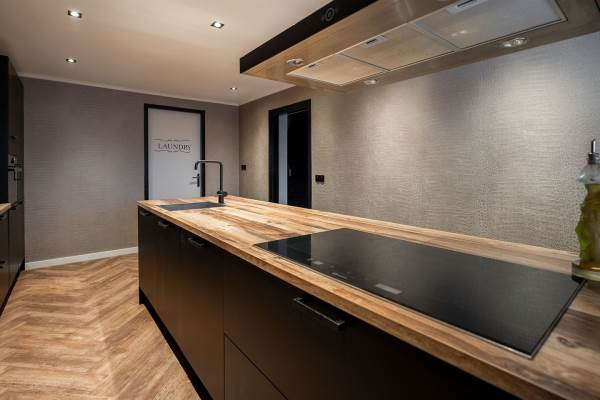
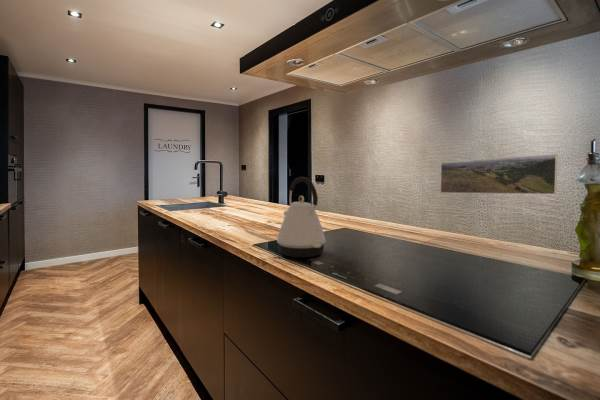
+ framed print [439,153,559,195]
+ kettle [276,176,327,258]
